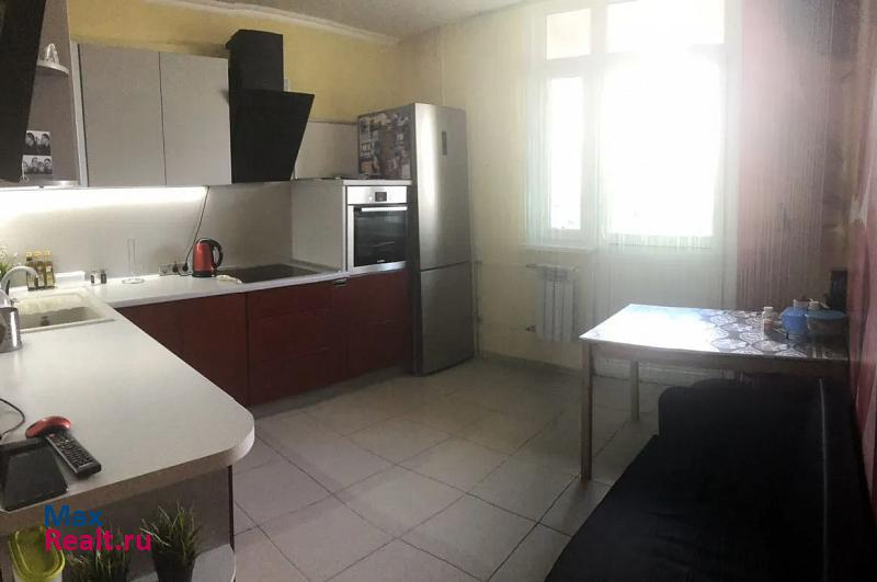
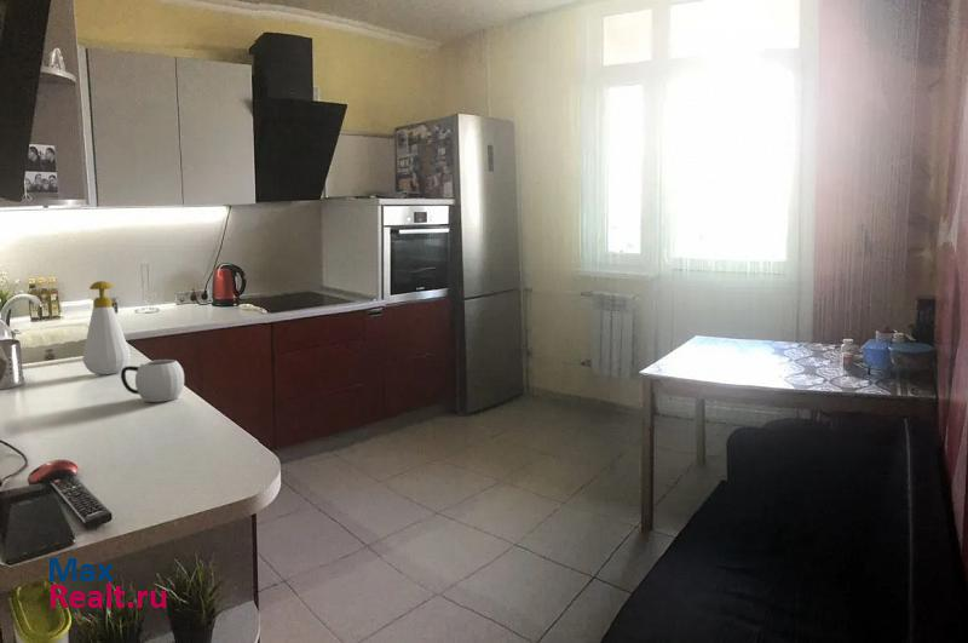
+ soap bottle [82,280,132,375]
+ mug [120,358,185,403]
